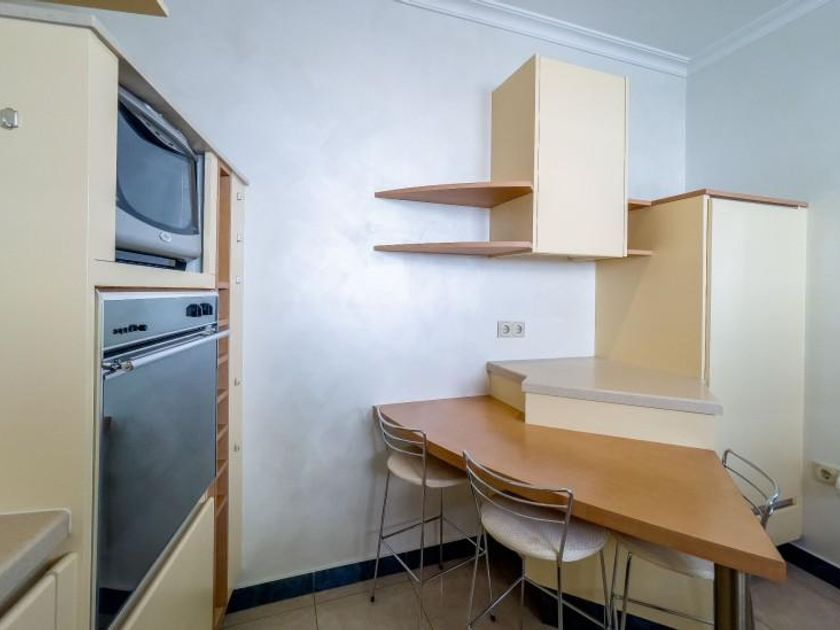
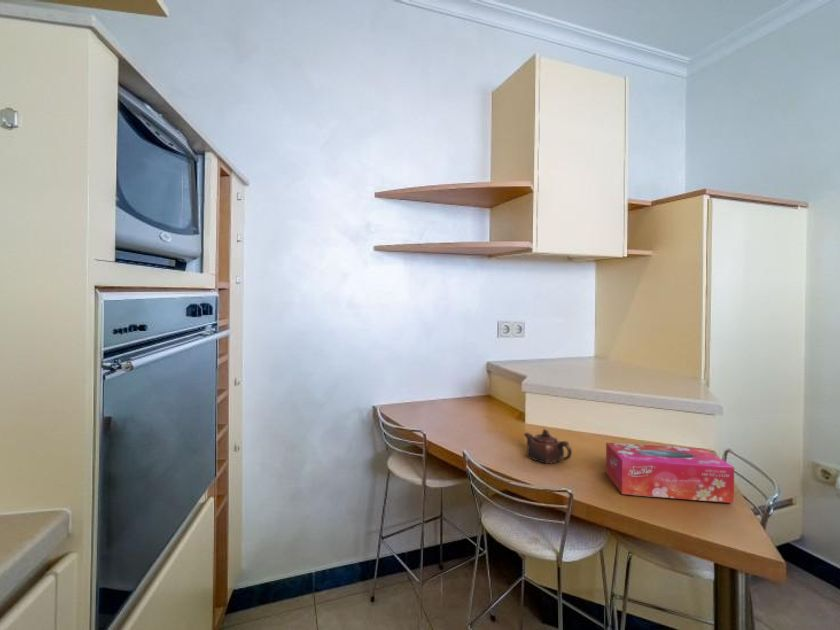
+ teapot [523,428,573,464]
+ tissue box [605,442,735,504]
